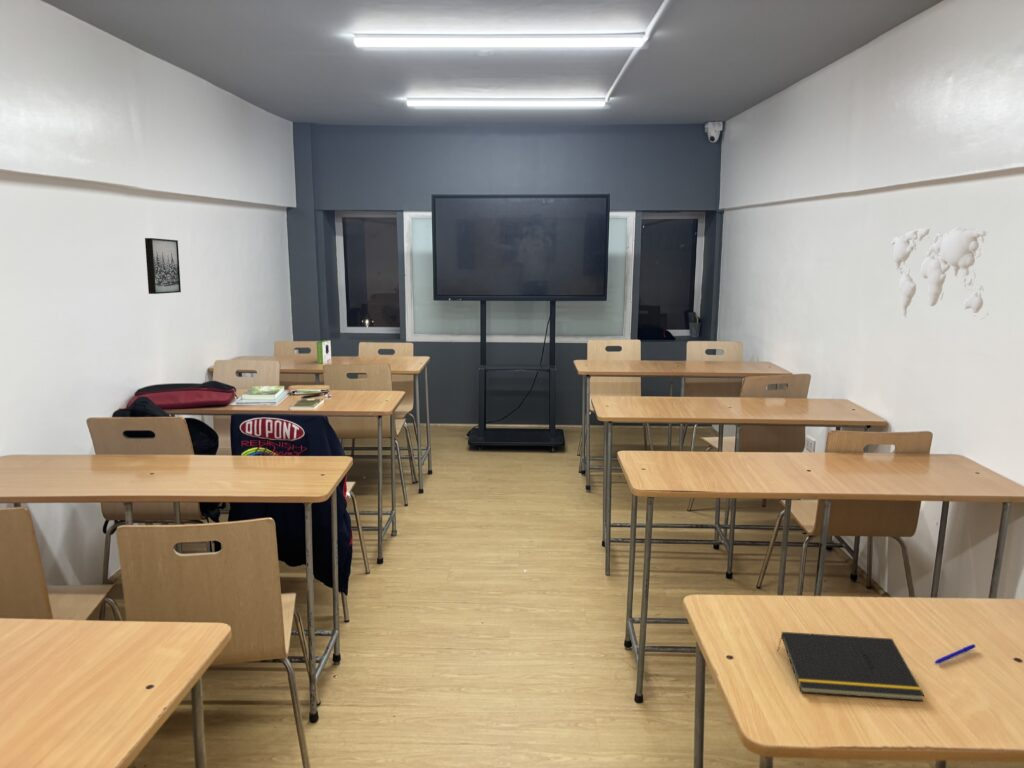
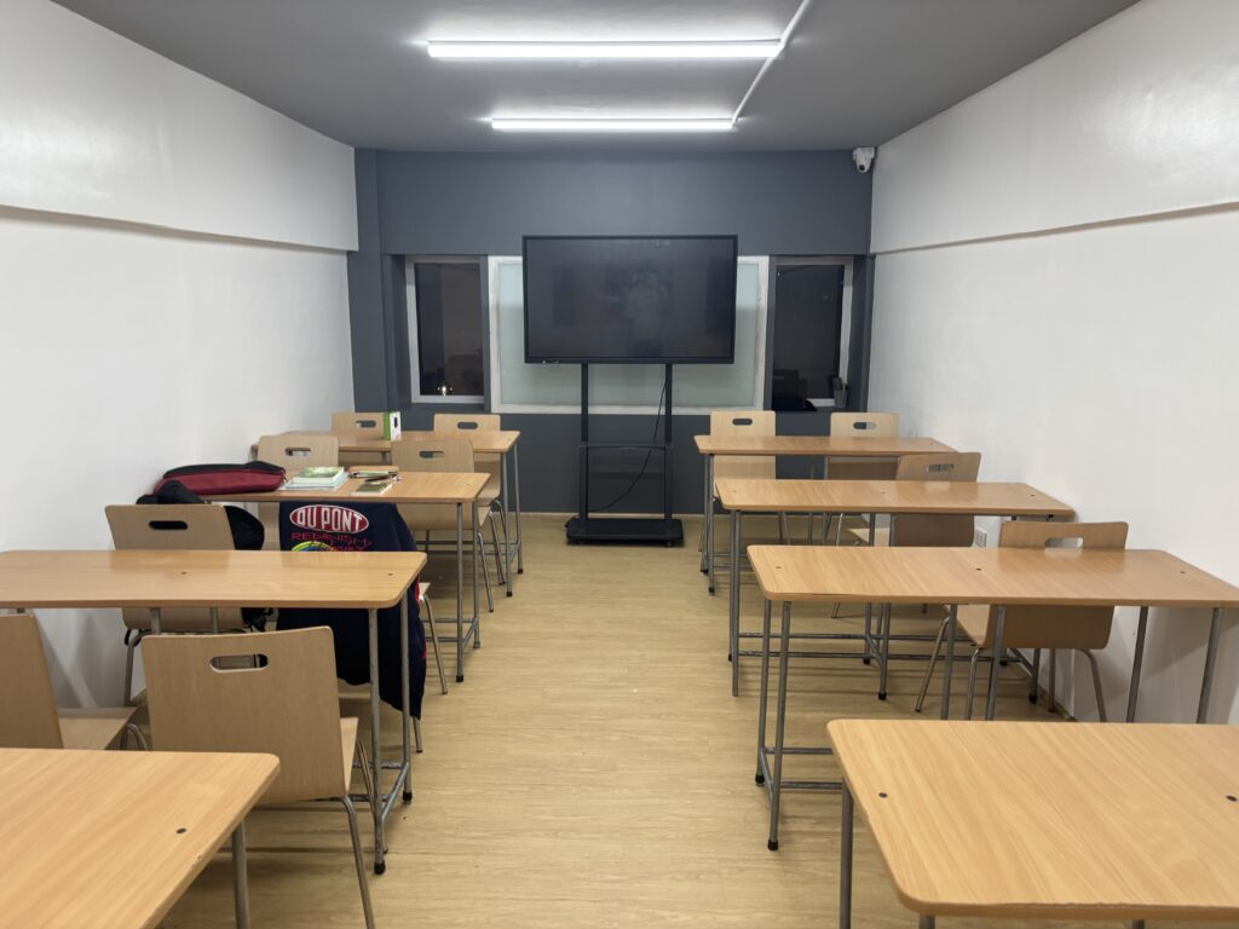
- notepad [776,631,925,702]
- pen [934,643,977,664]
- wall art [144,237,182,295]
- world map [890,226,990,321]
